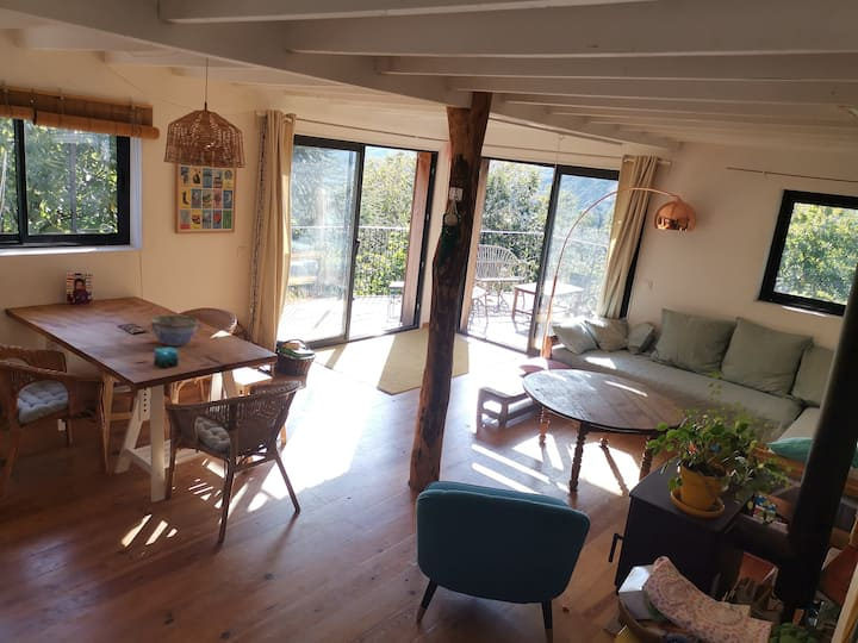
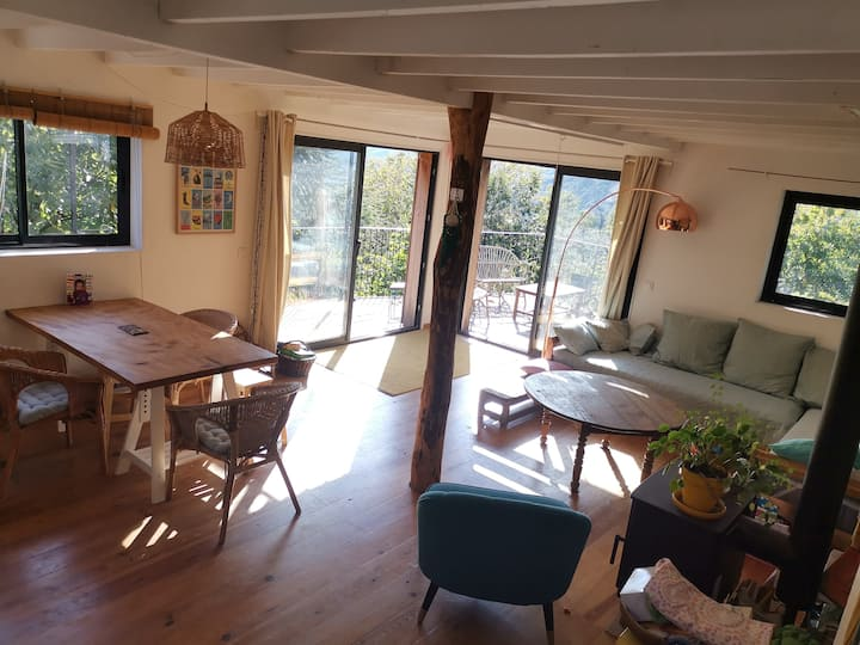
- bowl [144,314,204,347]
- candle [153,347,180,369]
